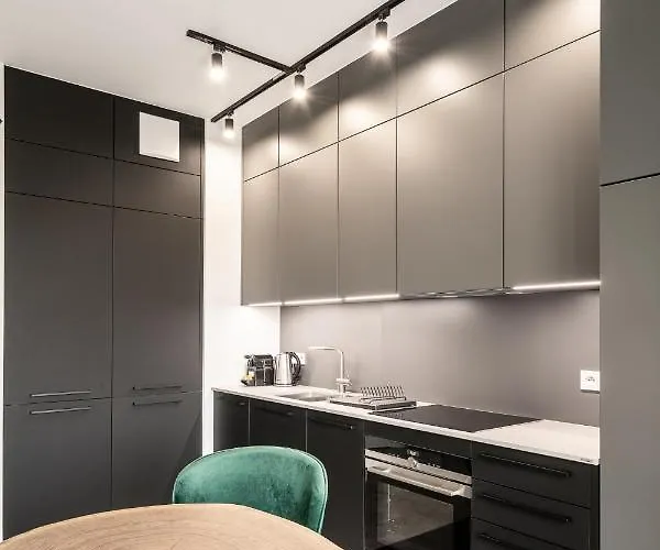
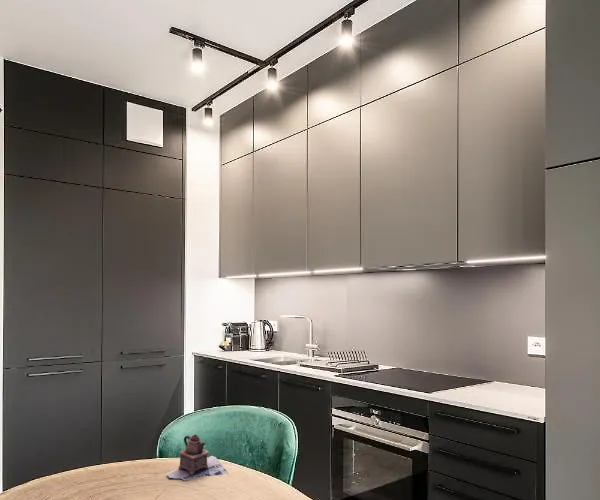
+ teapot [166,434,229,482]
